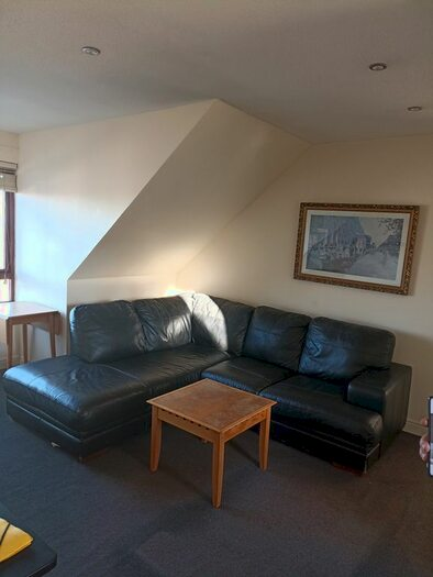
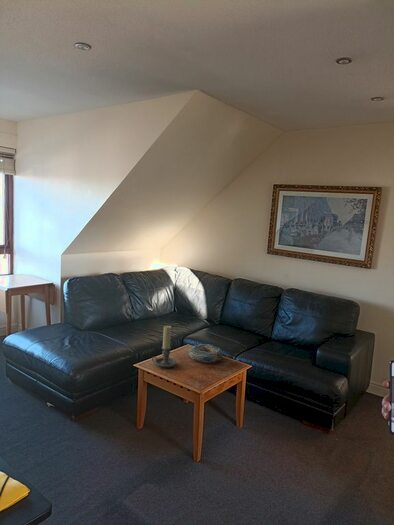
+ decorative bowl [188,344,223,363]
+ candle holder [151,325,177,368]
